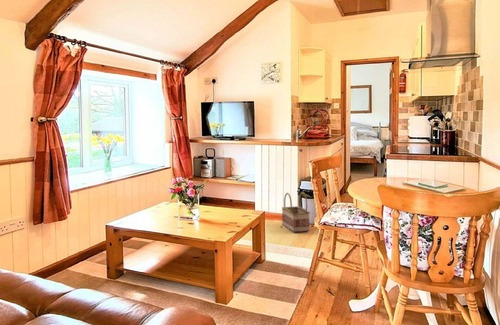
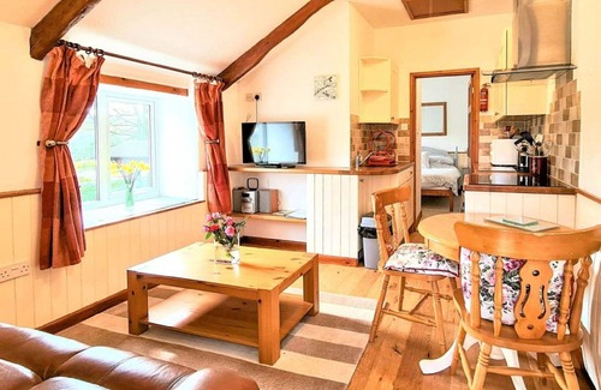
- basket [281,191,311,233]
